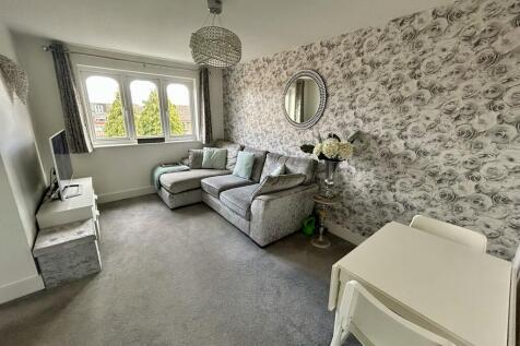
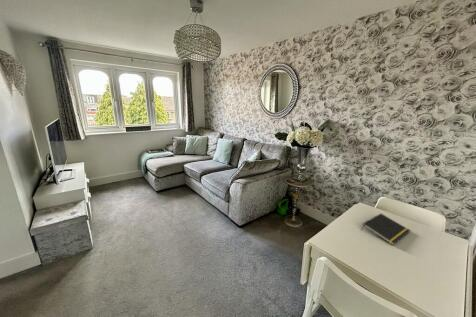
+ notepad [361,213,412,246]
